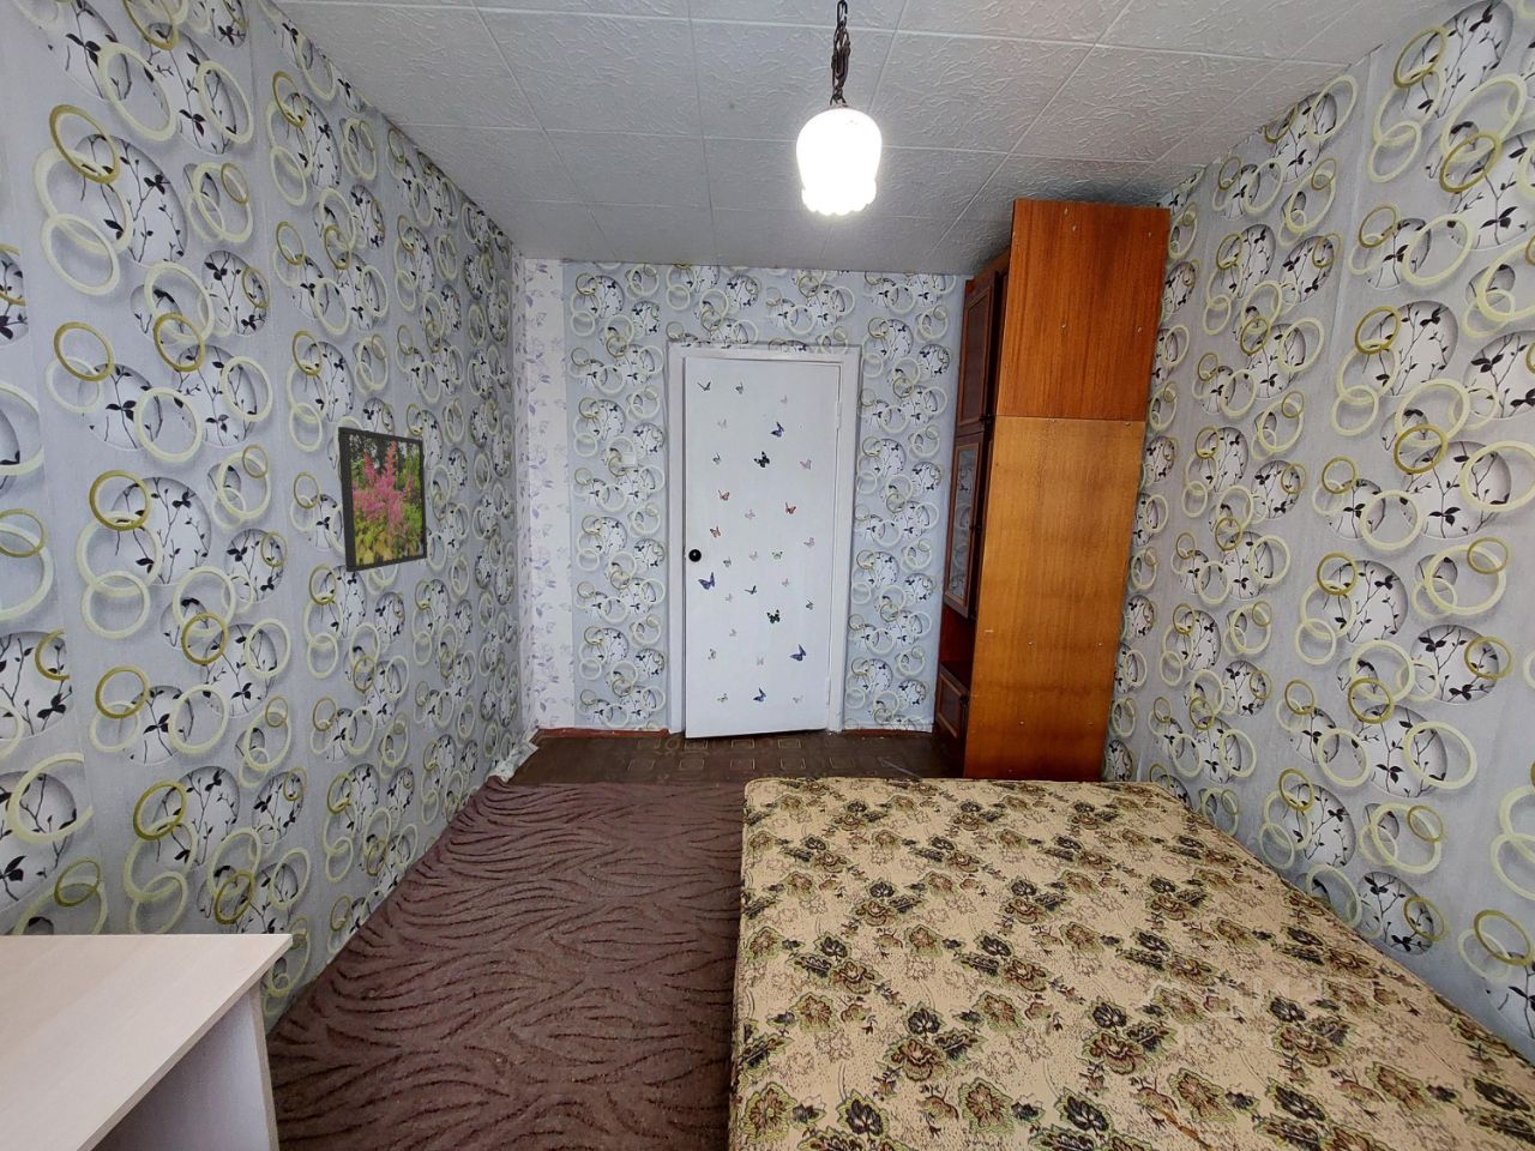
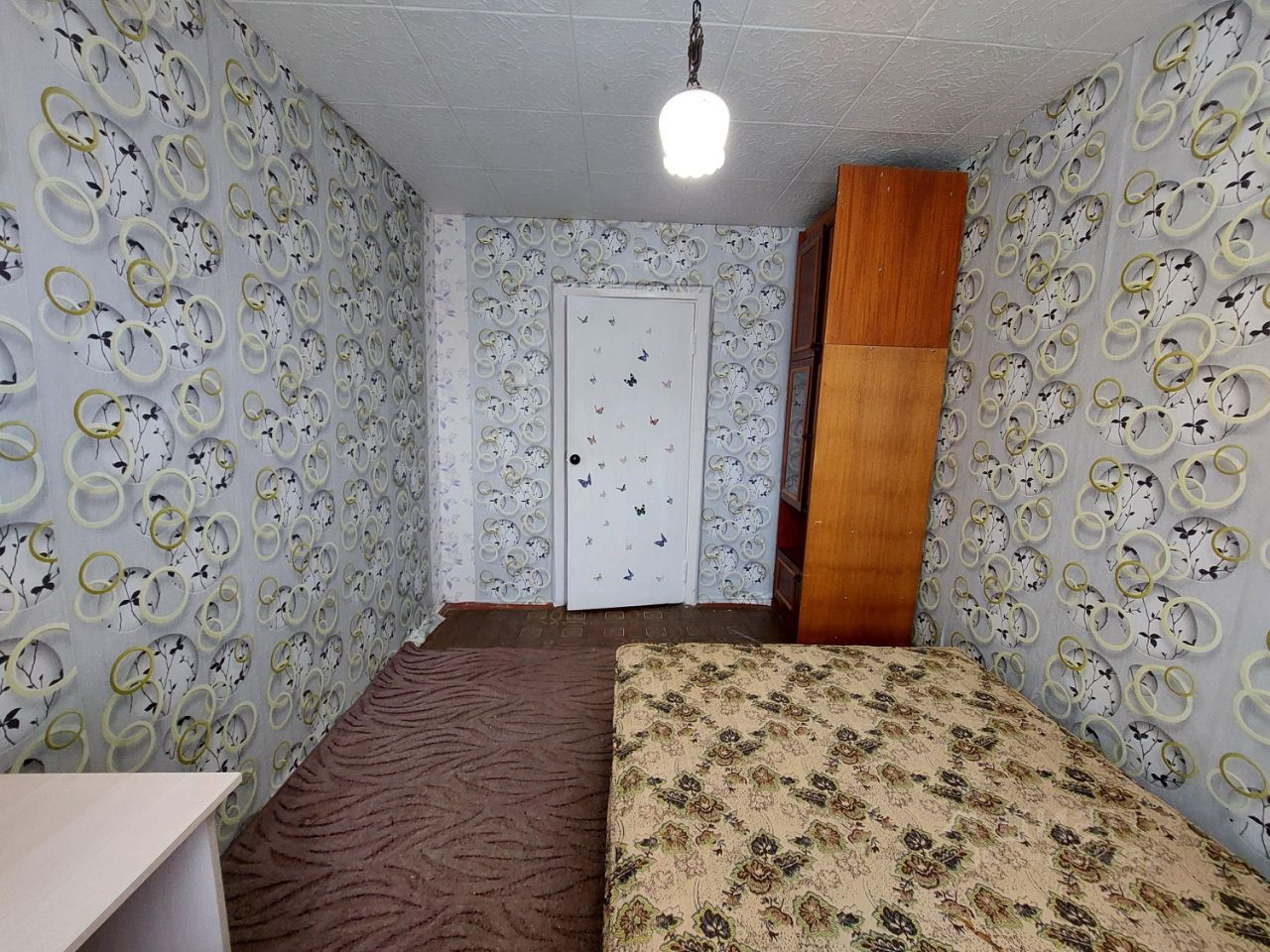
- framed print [337,426,428,573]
